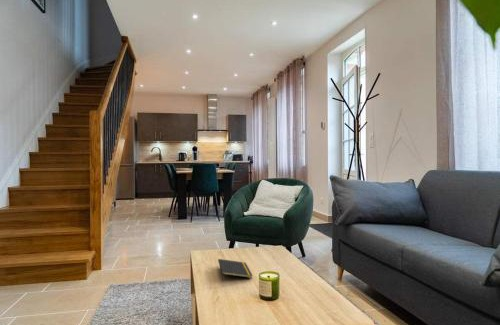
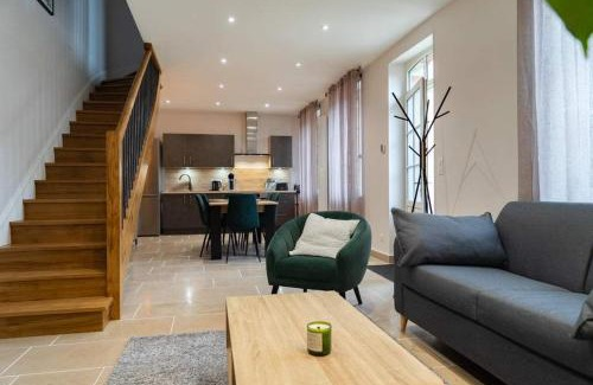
- notepad [217,258,254,282]
